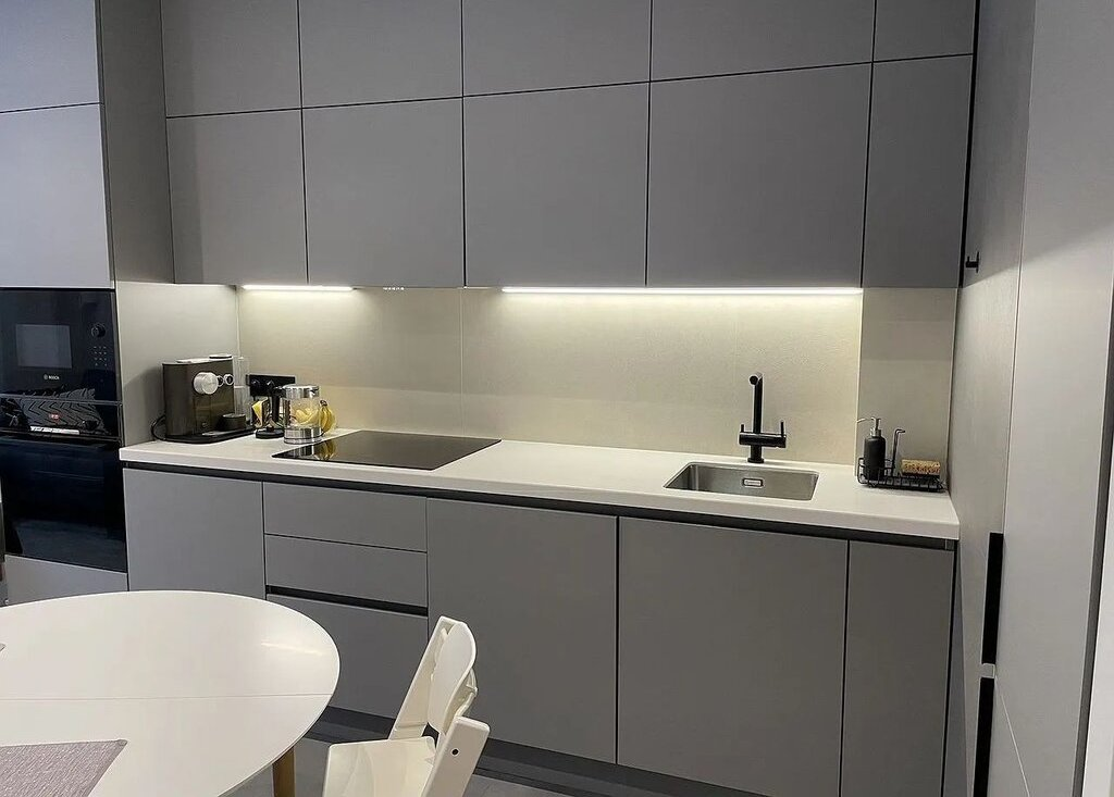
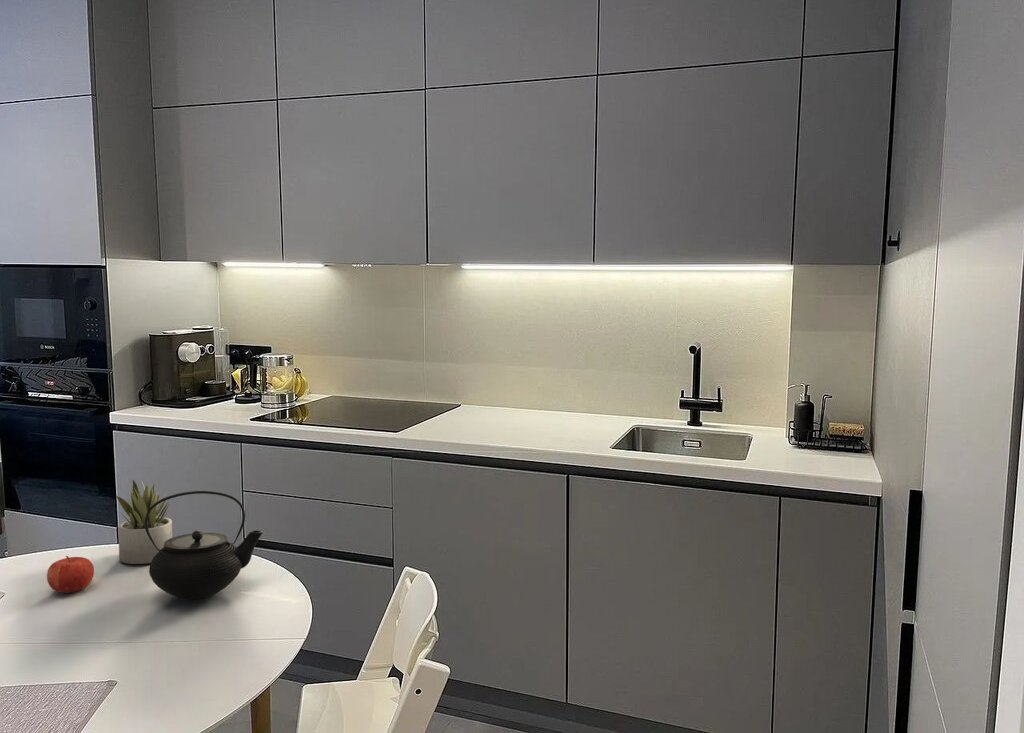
+ fruit [46,555,95,594]
+ teapot [145,490,264,600]
+ succulent plant [115,479,174,565]
